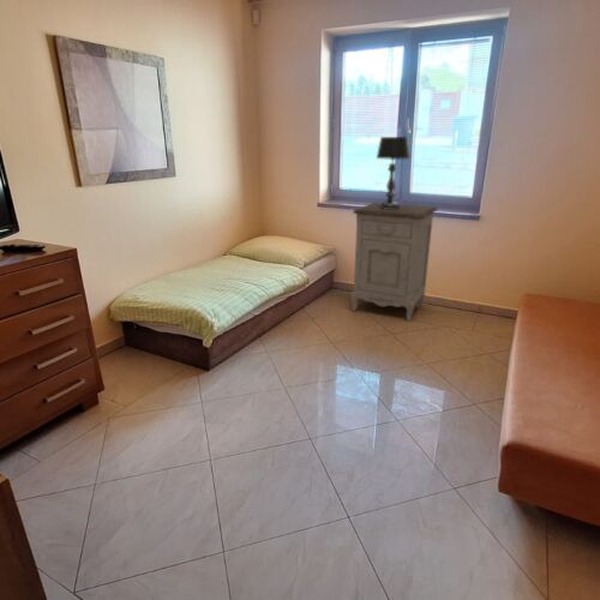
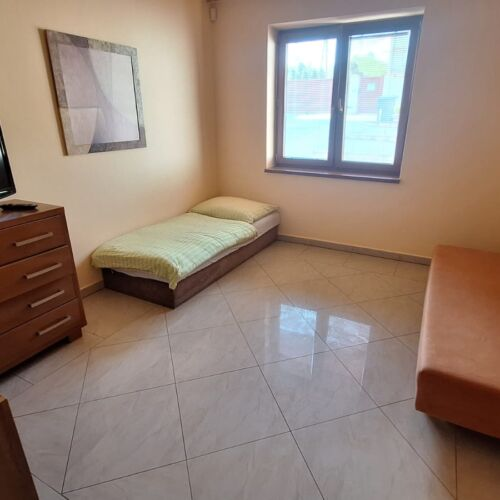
- nightstand [349,202,439,323]
- table lamp [376,136,412,209]
